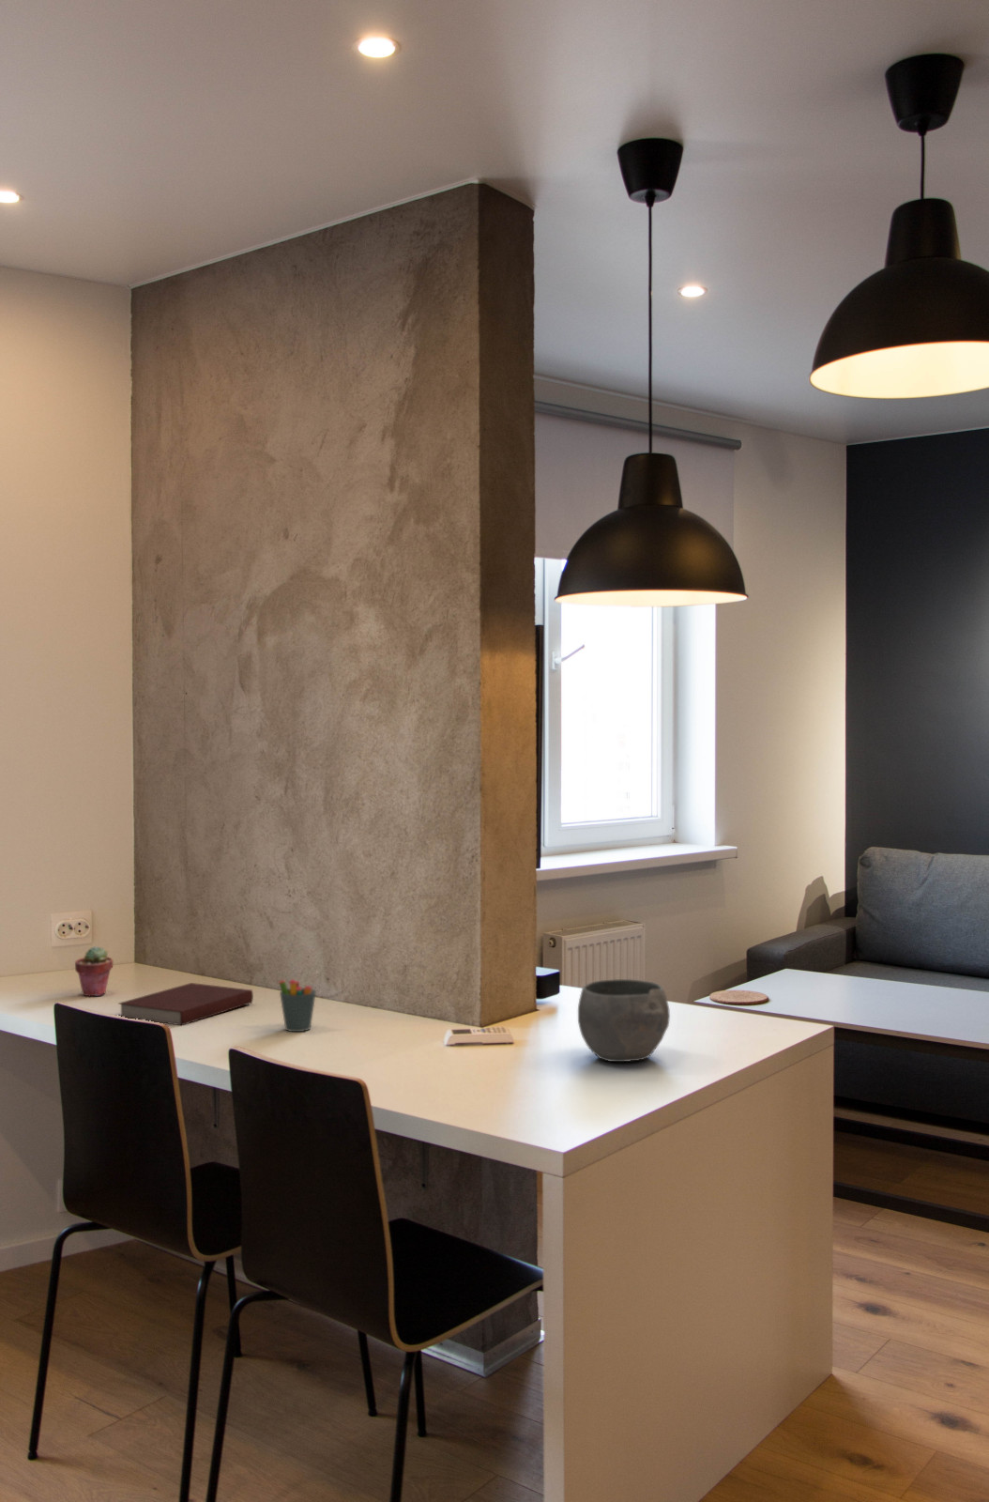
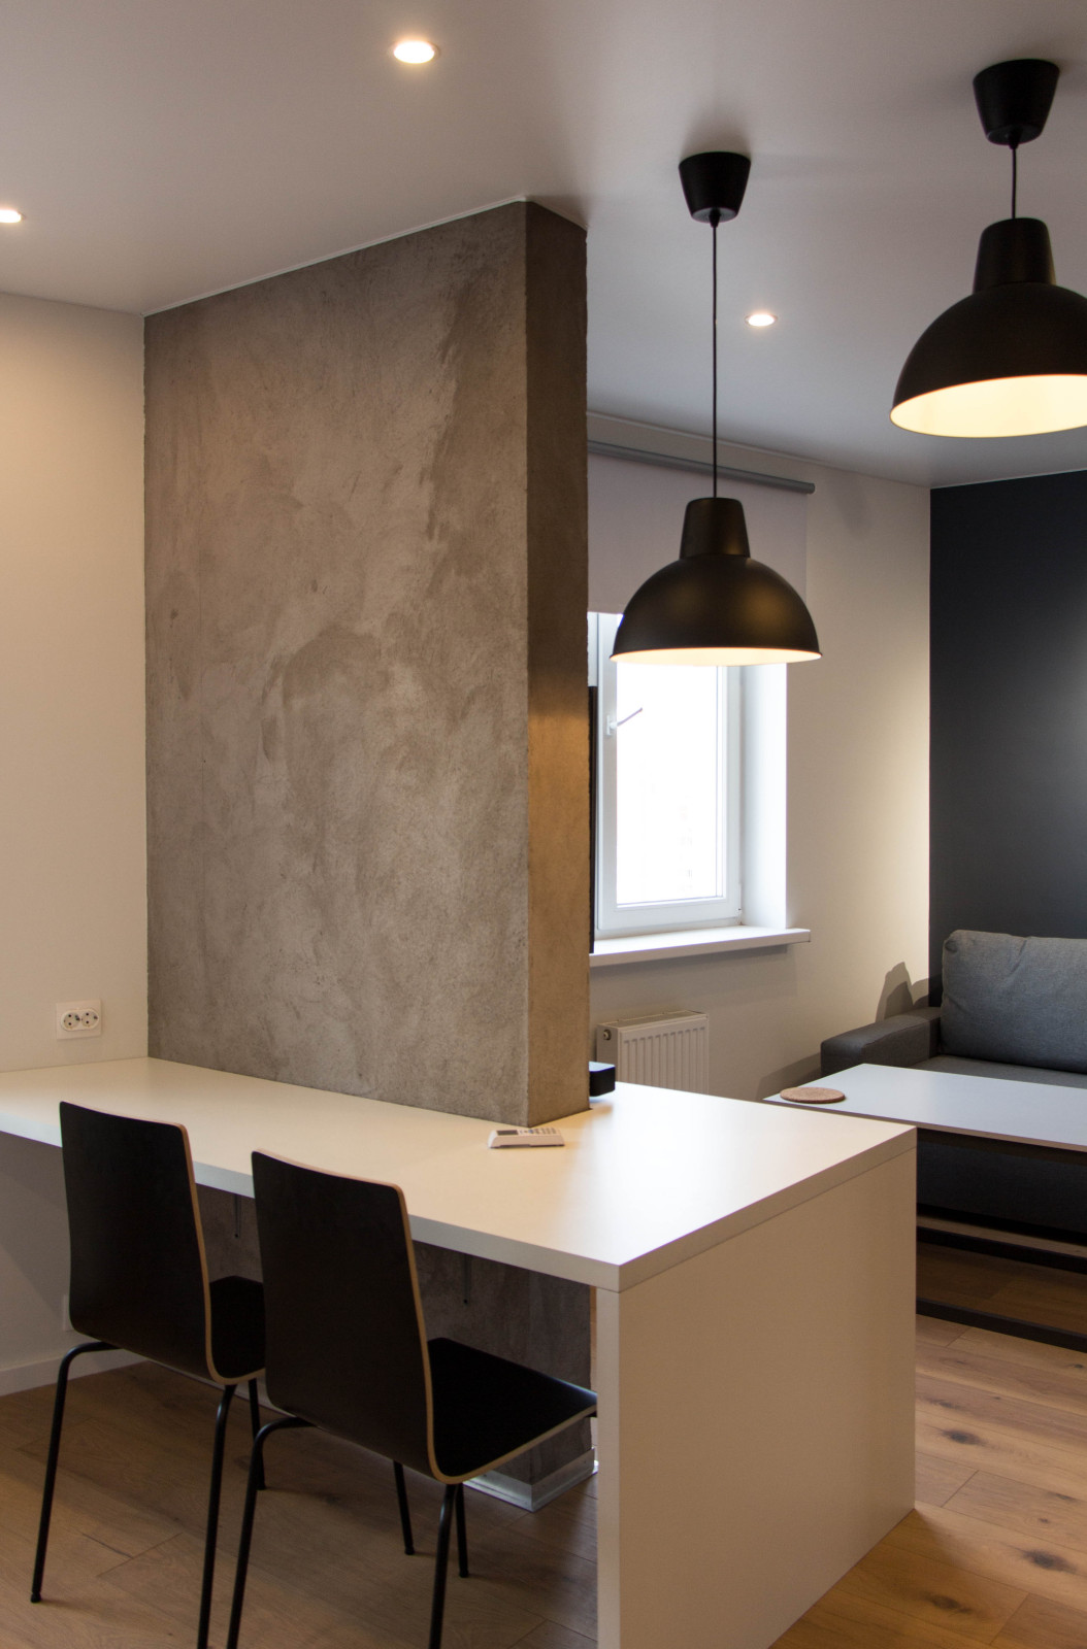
- notebook [117,982,254,1026]
- bowl [577,979,671,1062]
- pen holder [278,971,319,1033]
- potted succulent [74,945,114,997]
